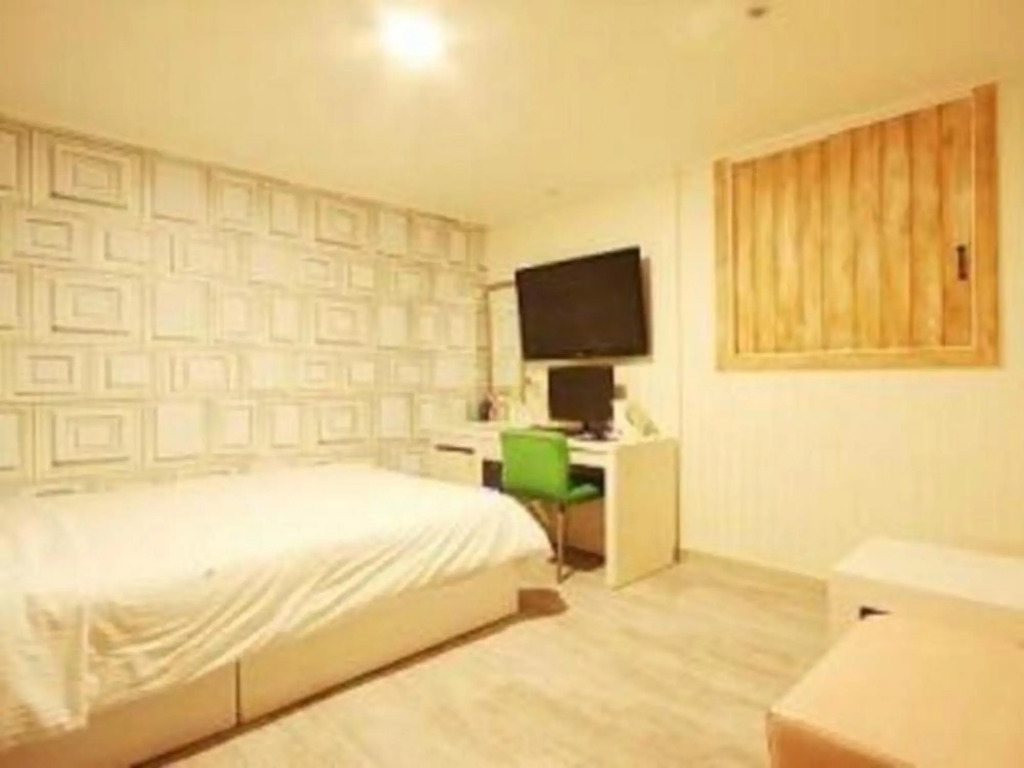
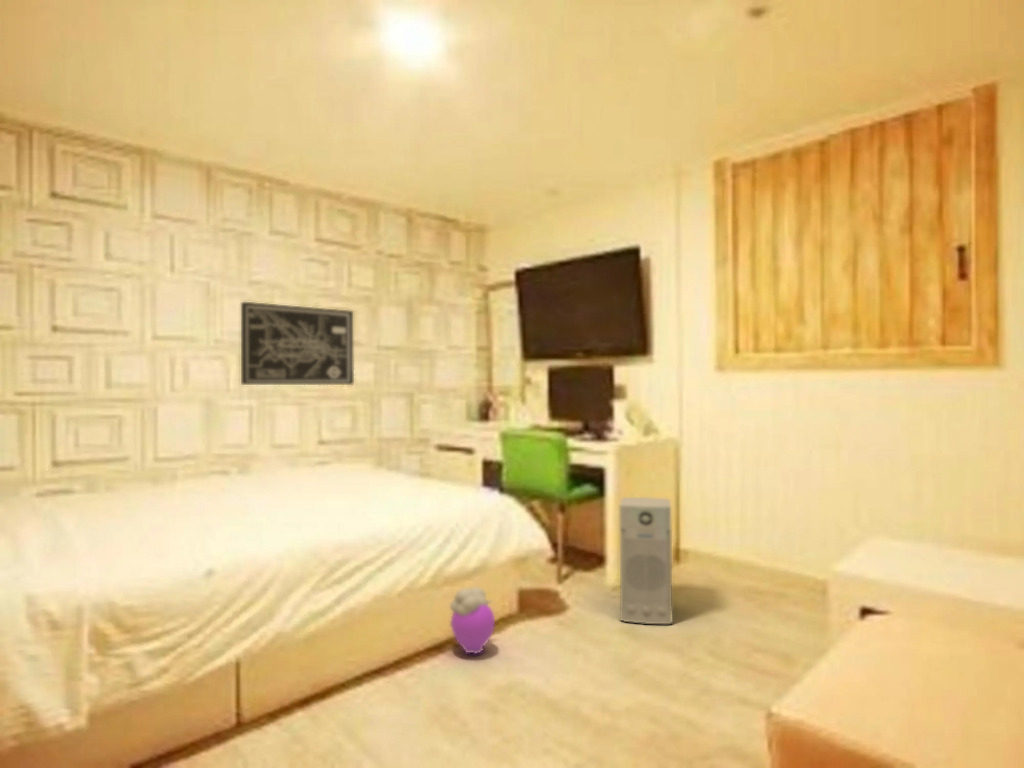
+ wall art [240,301,355,386]
+ plush toy [449,586,496,655]
+ air purifier [619,496,674,625]
